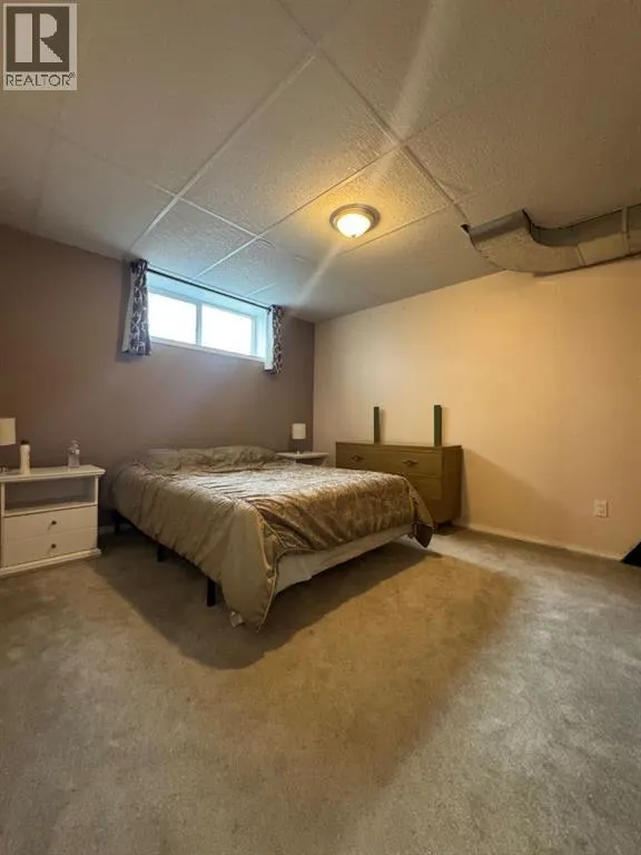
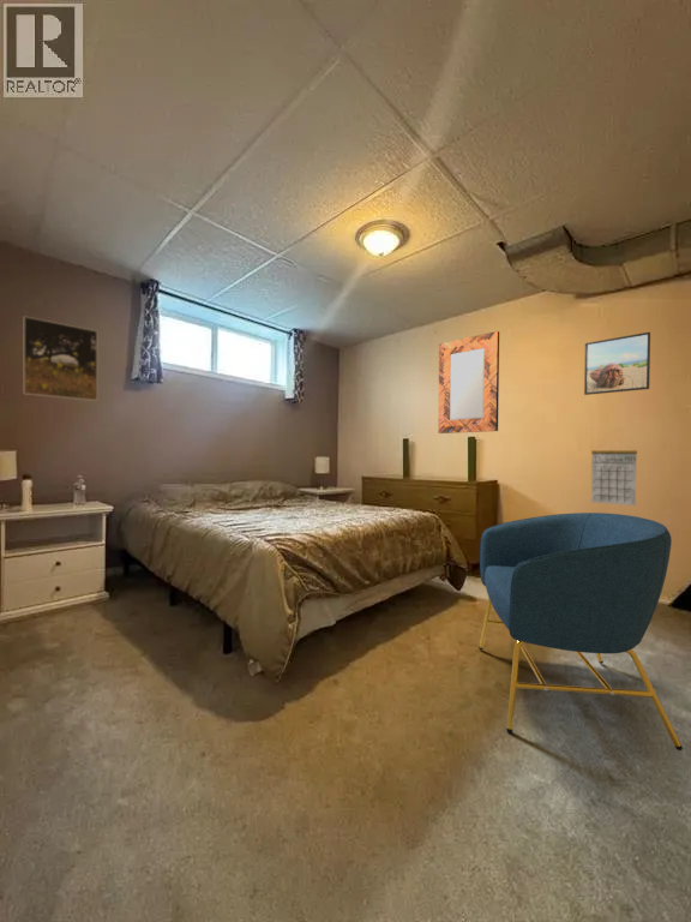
+ armchair [477,511,684,752]
+ home mirror [437,330,500,435]
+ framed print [22,315,98,402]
+ calendar [590,439,638,507]
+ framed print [583,331,651,396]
